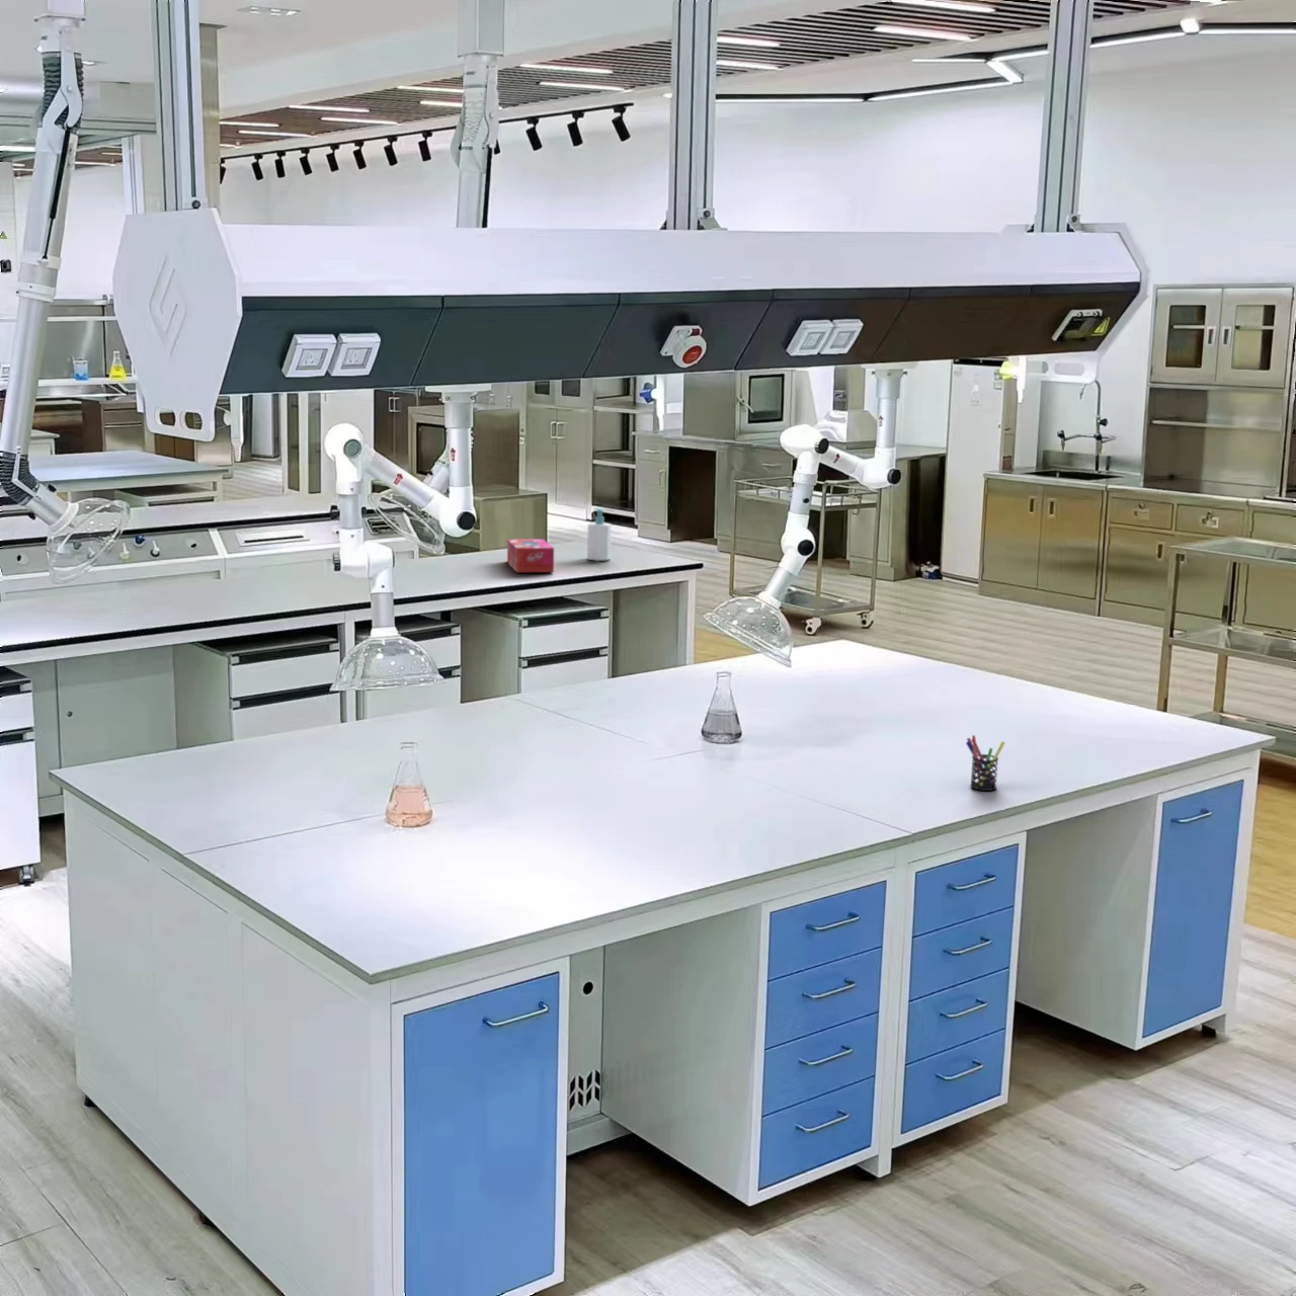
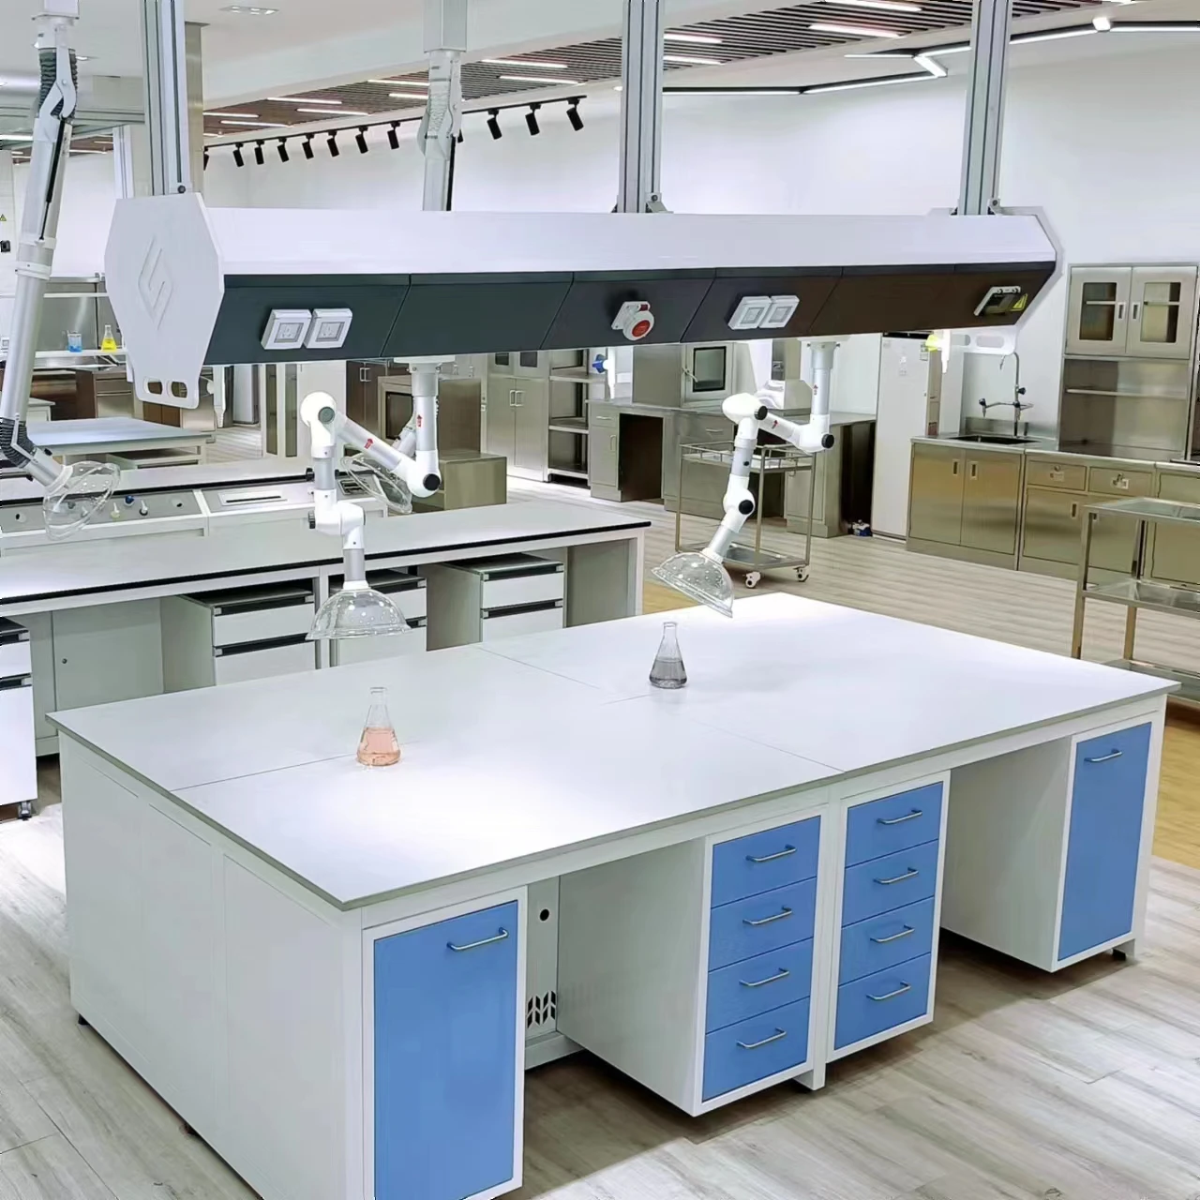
- soap bottle [586,507,612,561]
- pen holder [965,735,1006,792]
- tissue box [507,539,555,573]
